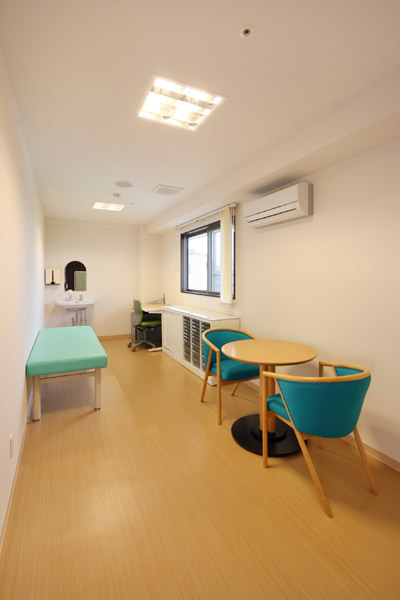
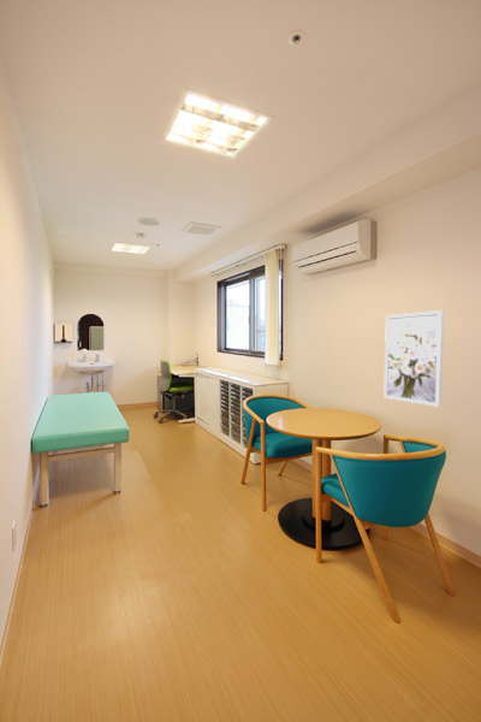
+ wall art [382,309,446,408]
